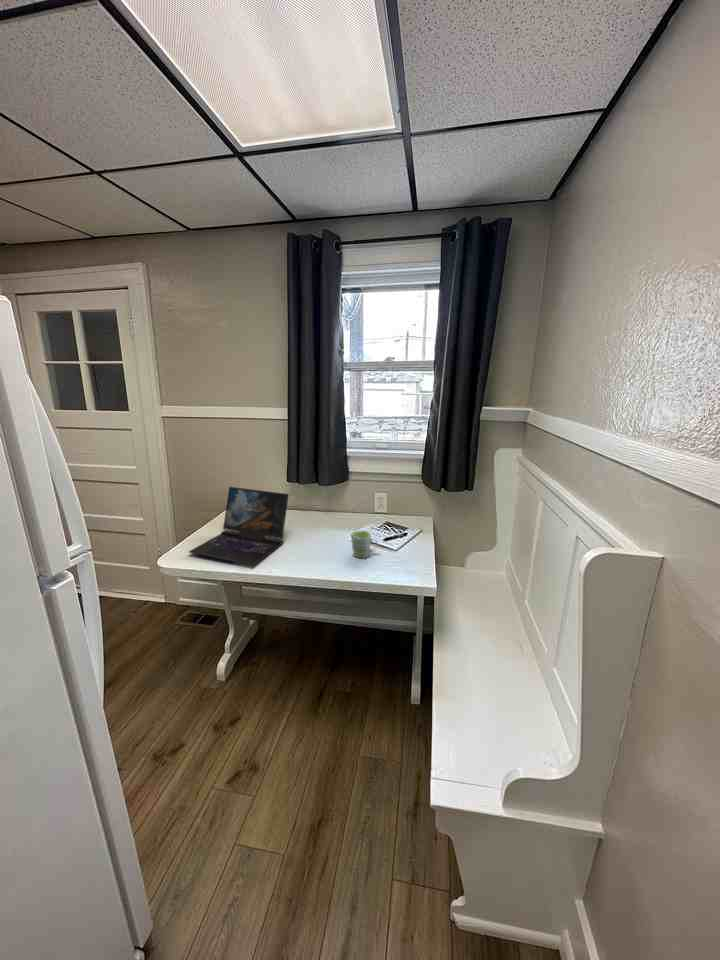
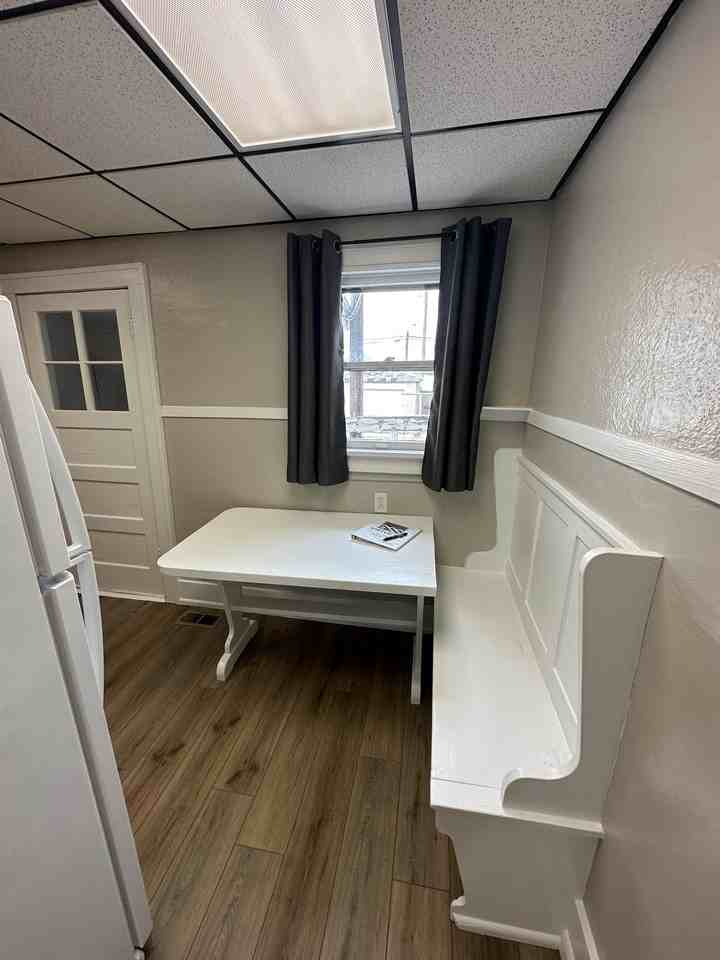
- mug [351,530,379,559]
- laptop [188,486,290,567]
